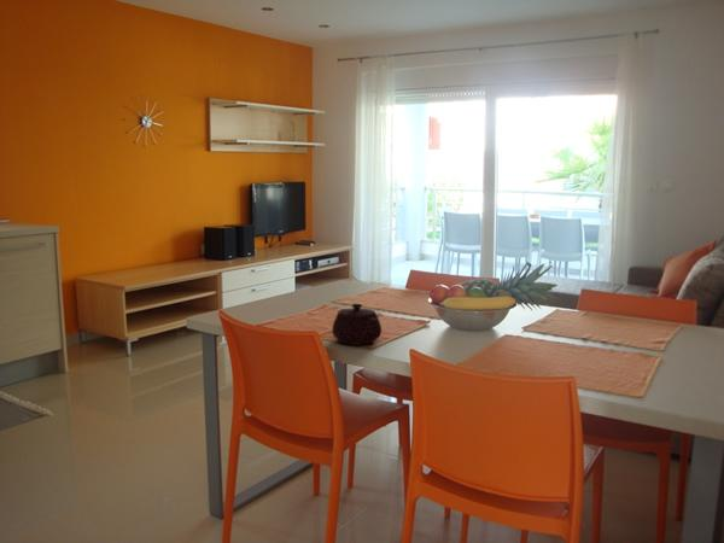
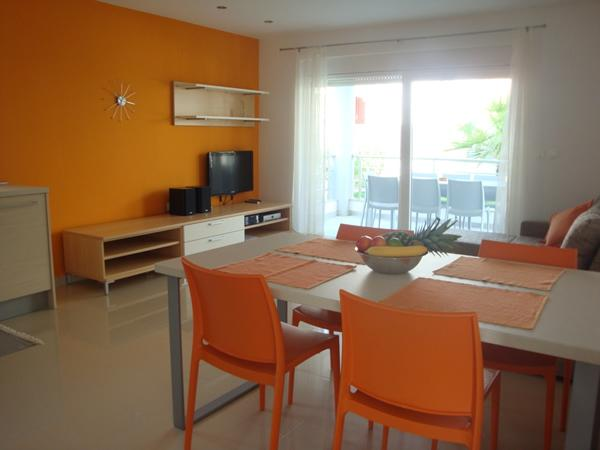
- teapot [331,303,383,346]
